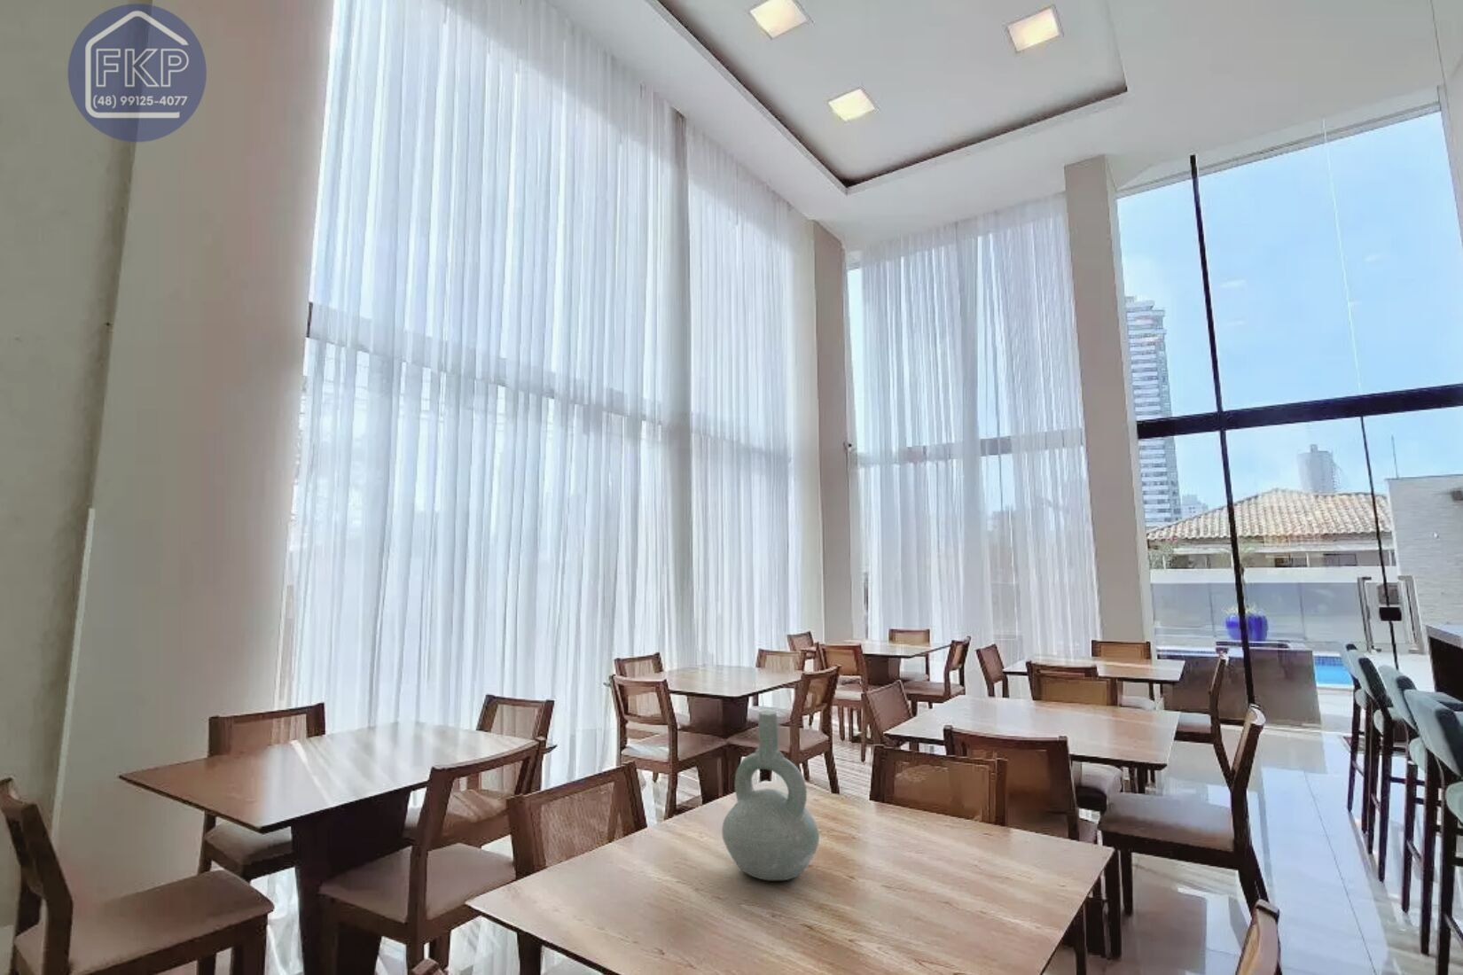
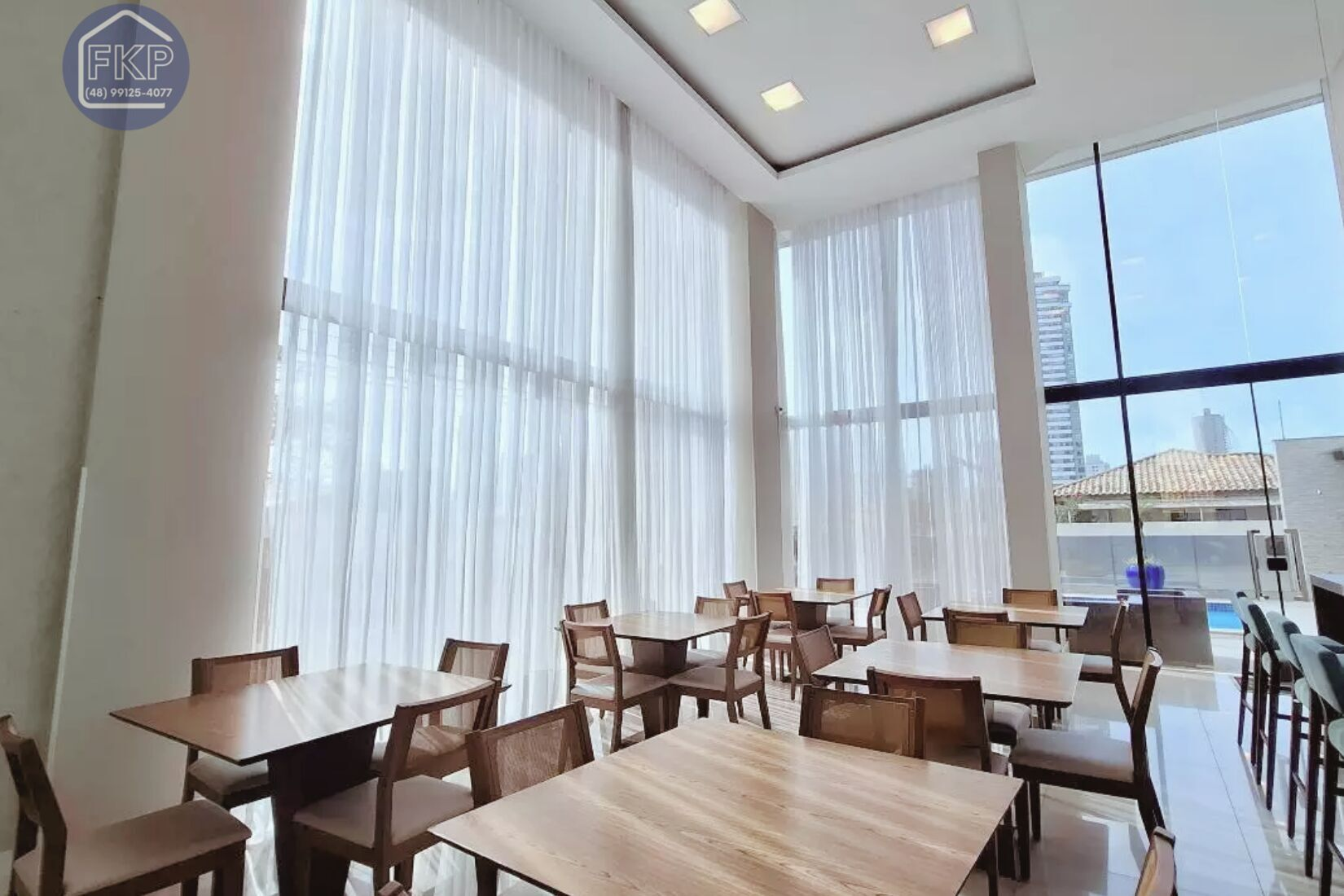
- decorative vase [721,709,820,881]
